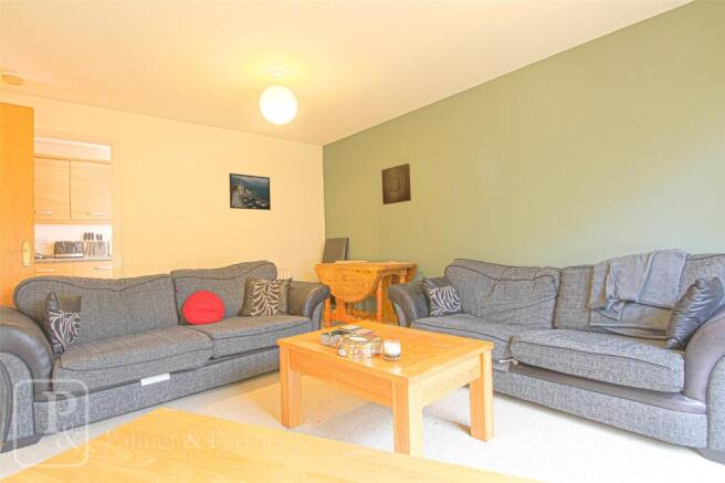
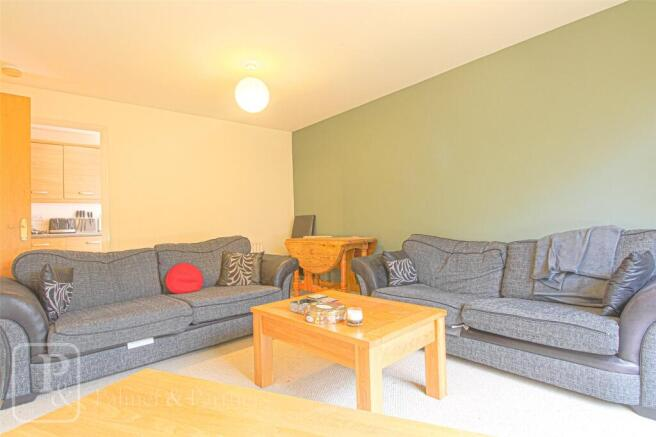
- wall art [380,162,412,206]
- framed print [228,172,272,211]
